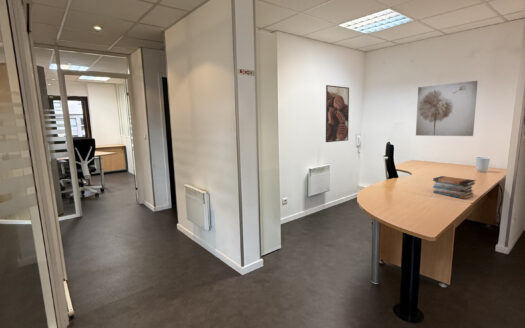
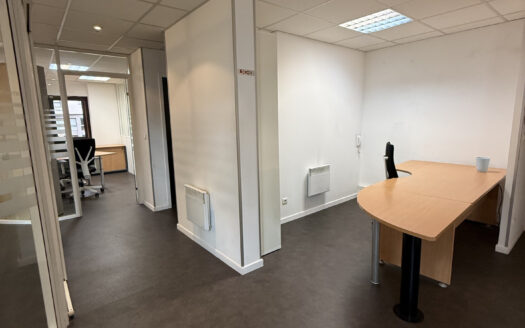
- wall art [415,80,479,137]
- book stack [432,175,477,200]
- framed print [325,84,350,143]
